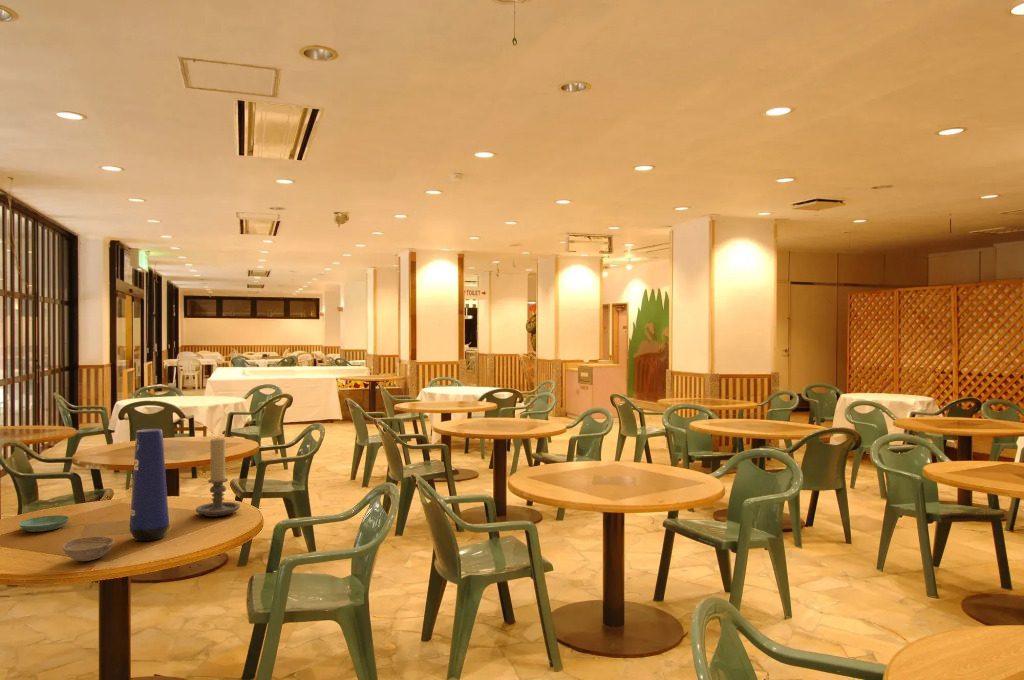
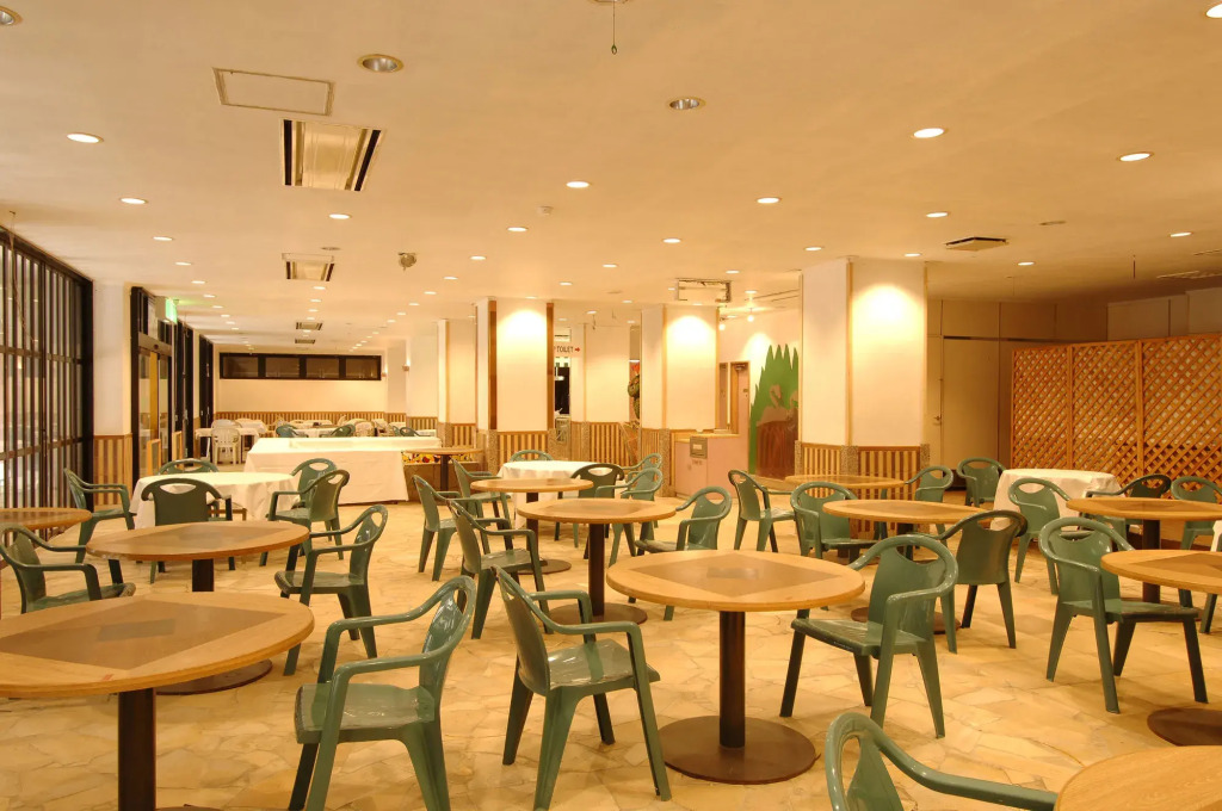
- bowl [61,536,115,562]
- saucer [18,514,71,533]
- candle holder [195,436,241,518]
- vase [128,428,170,542]
